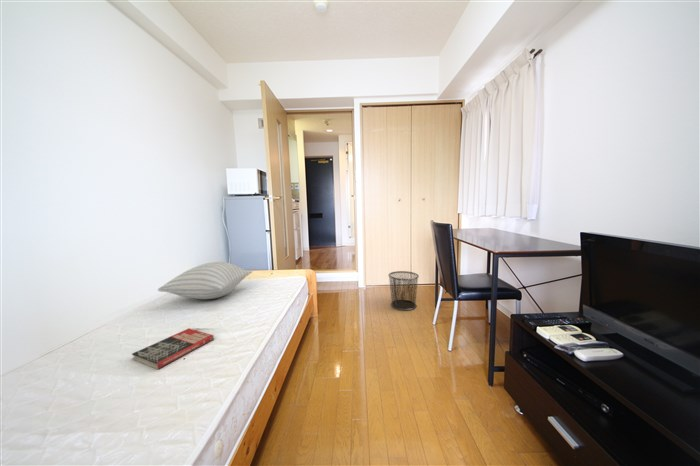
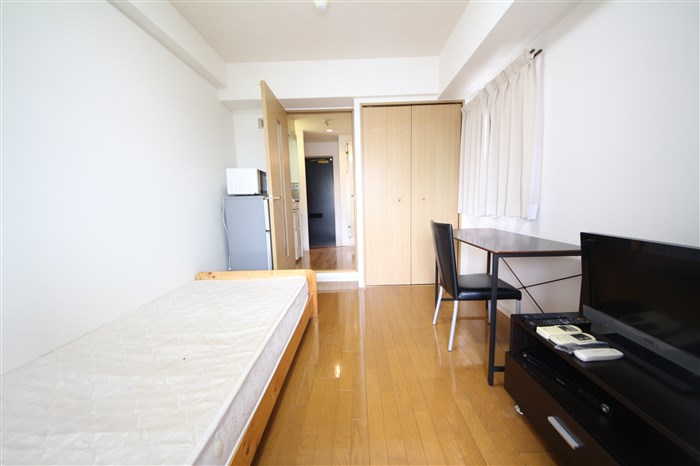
- pillow [157,261,253,300]
- trash can [387,270,420,311]
- book [131,327,215,370]
